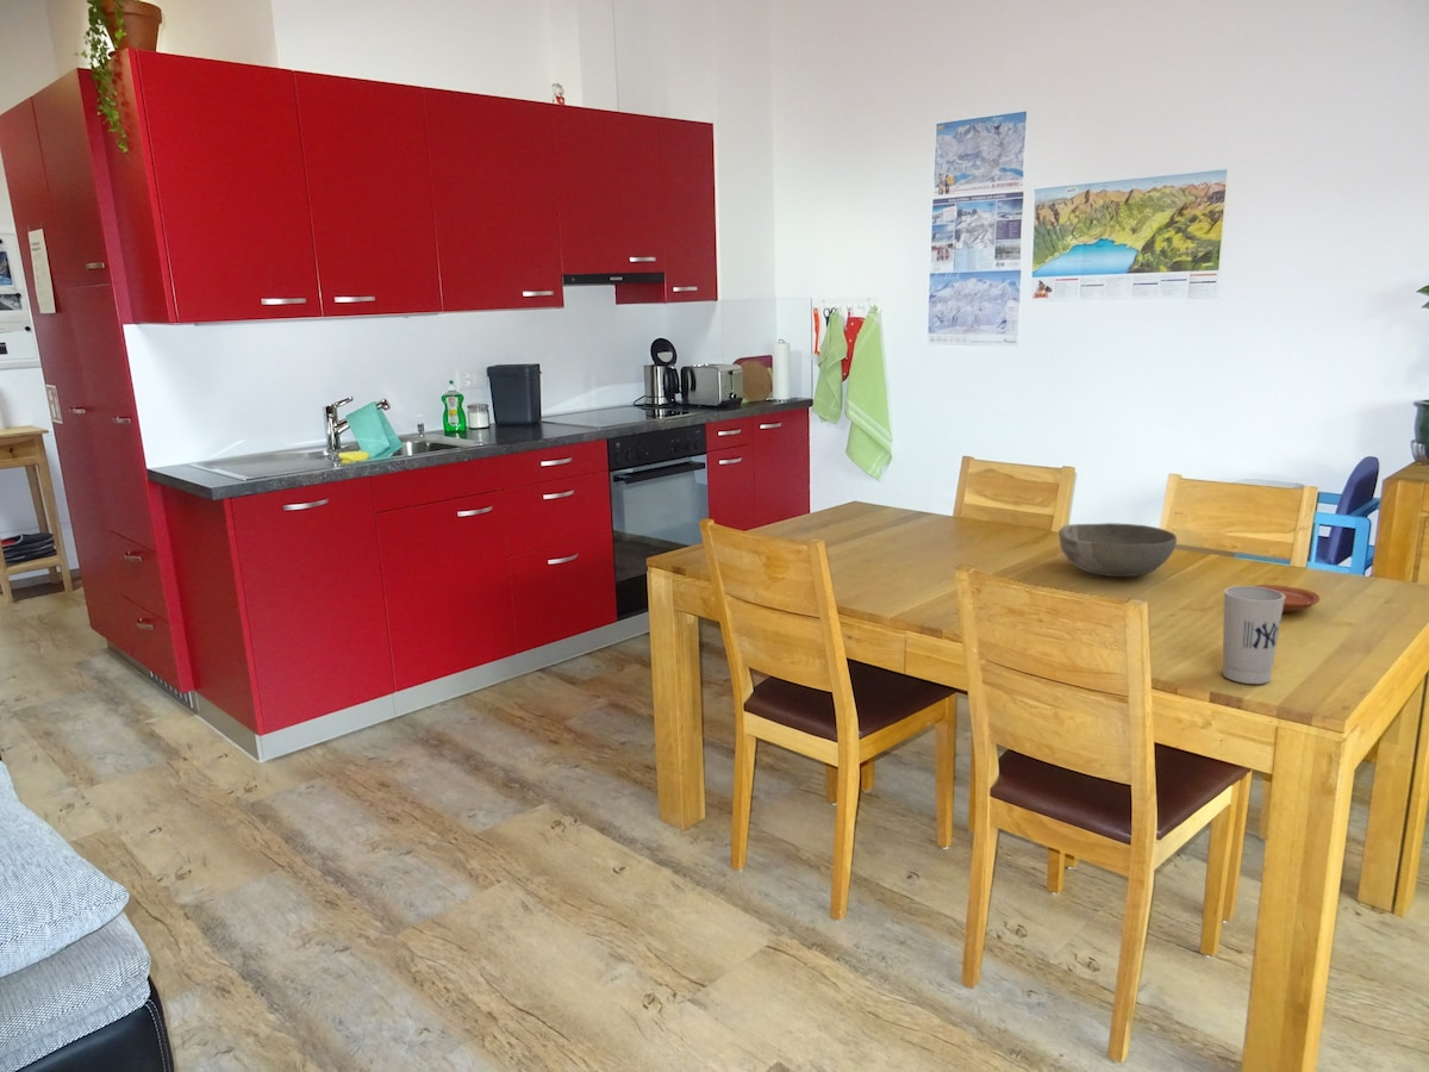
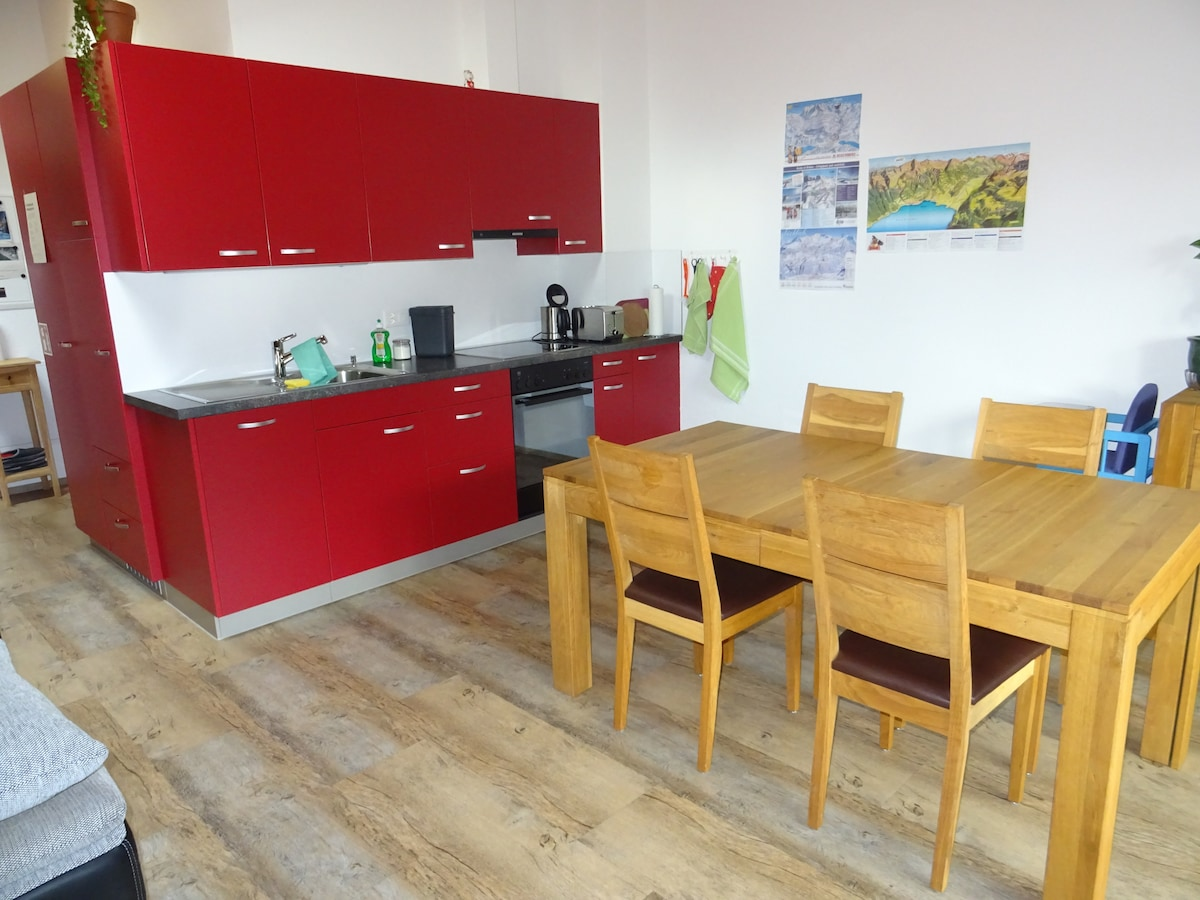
- bowl [1057,522,1178,578]
- cup [1222,585,1285,685]
- plate [1253,584,1321,613]
